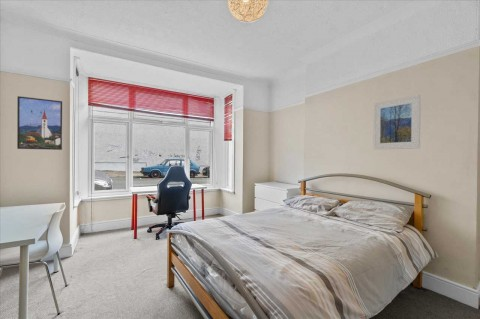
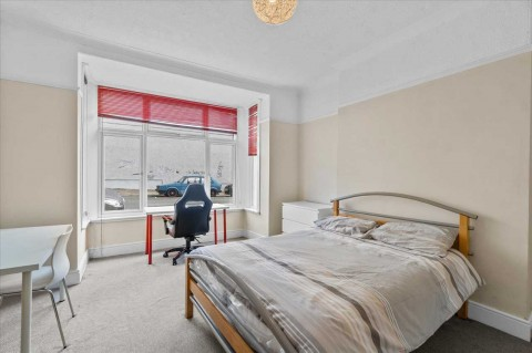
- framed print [16,95,63,151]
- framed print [373,94,422,151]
